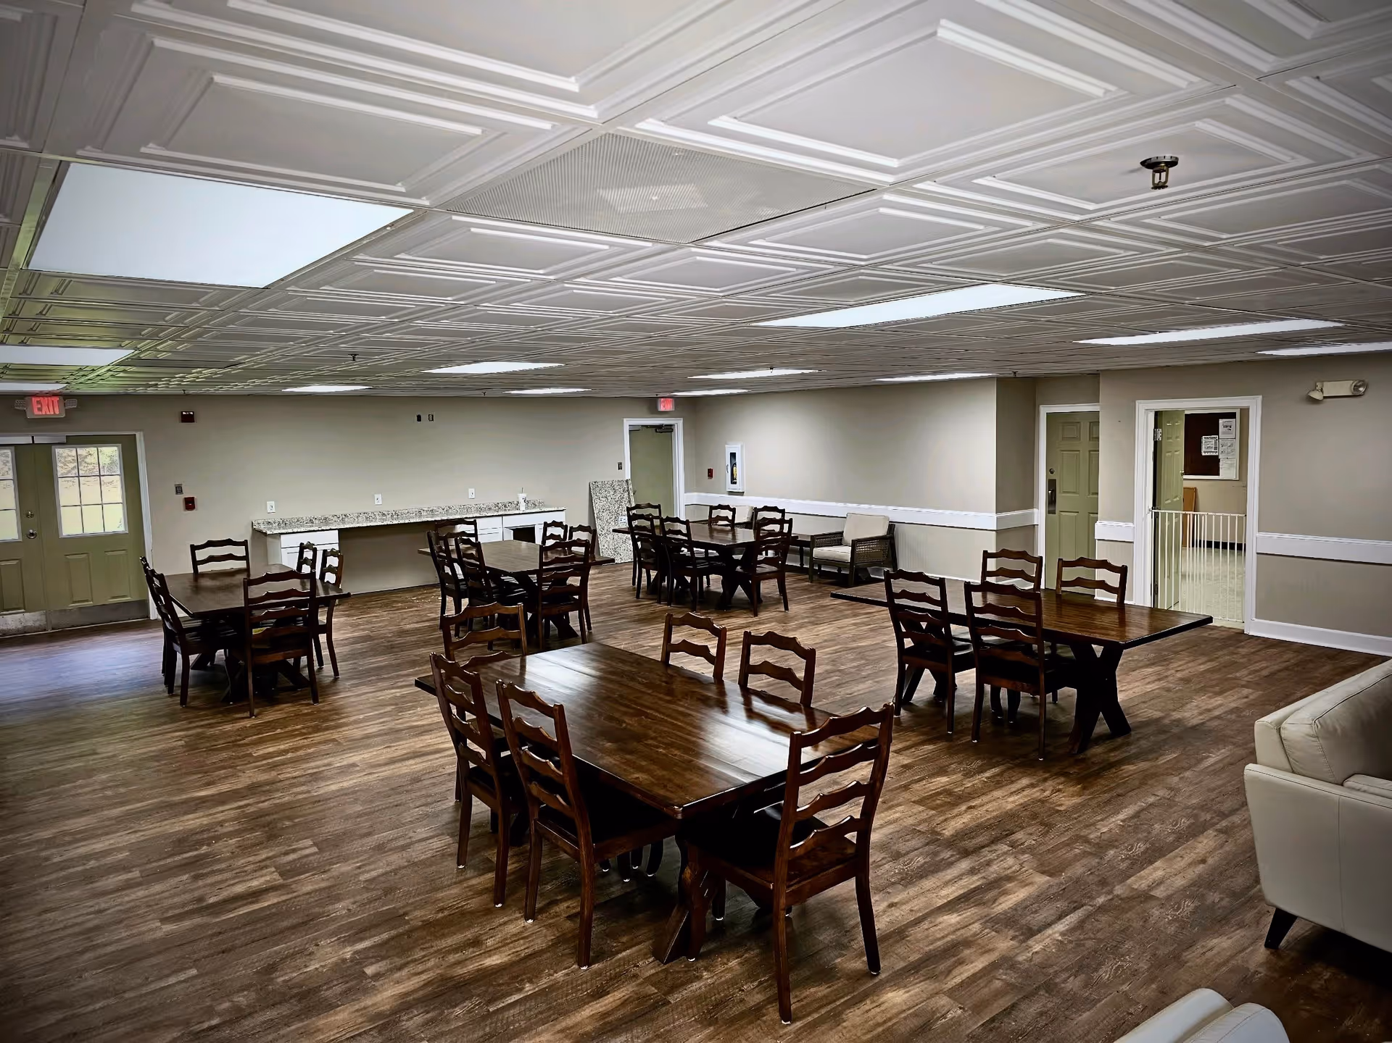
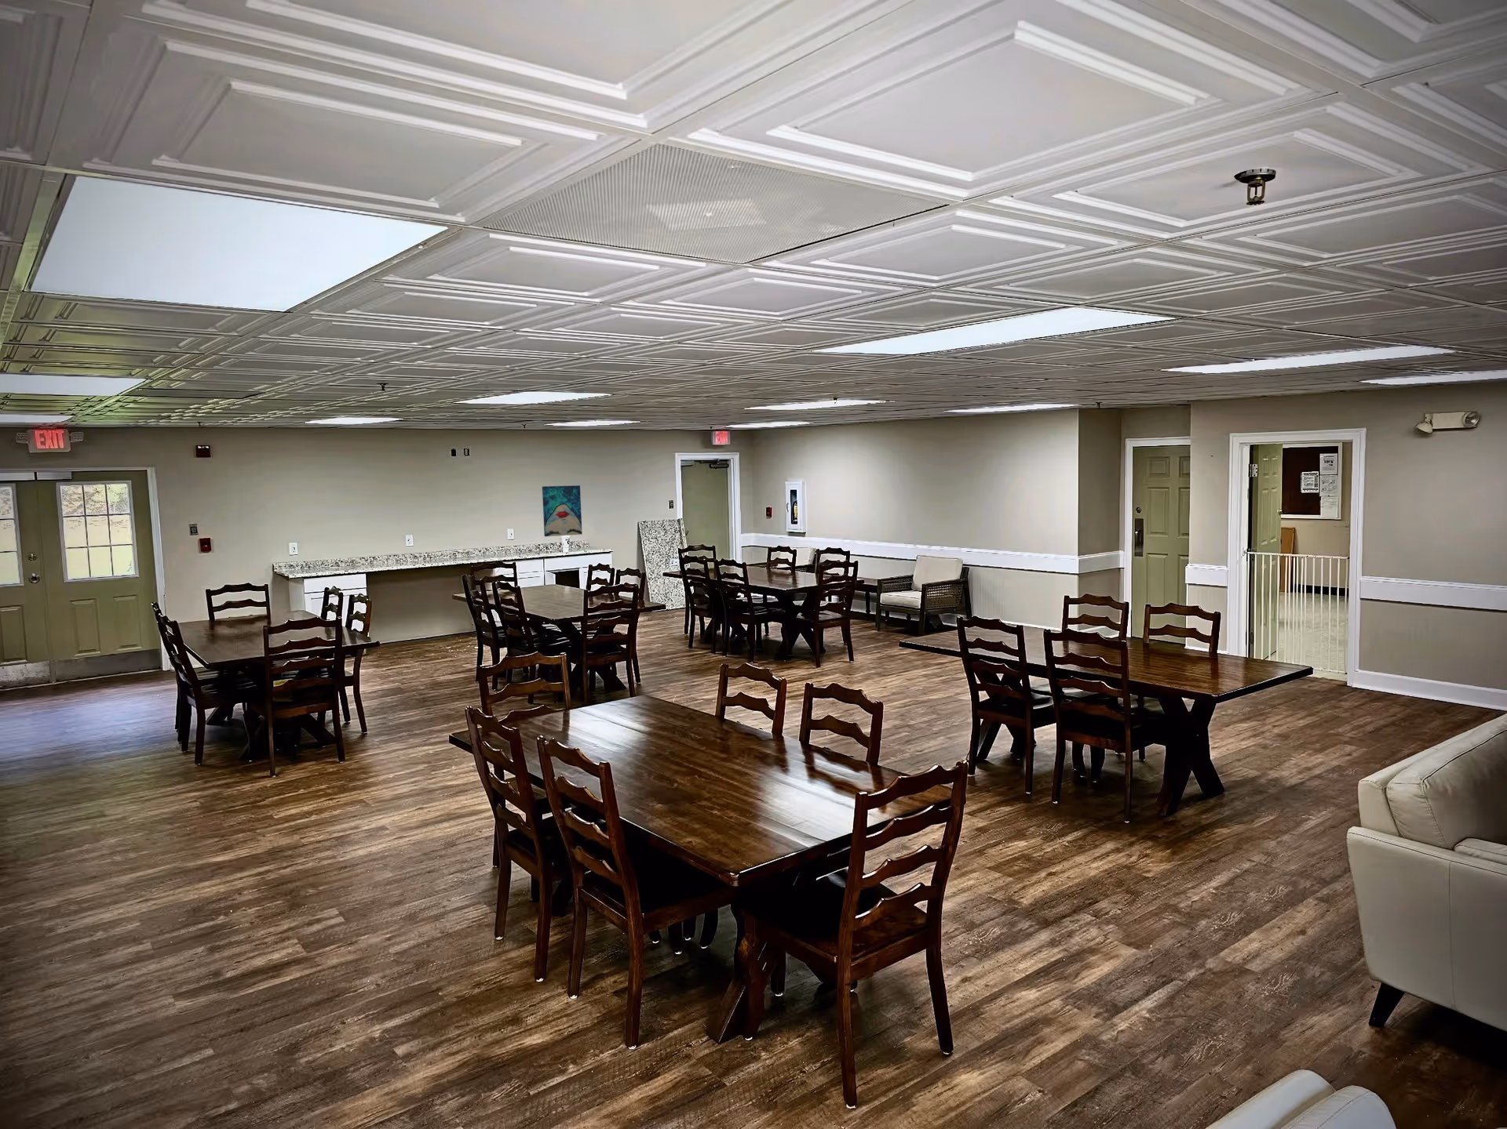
+ wall art [541,485,583,537]
